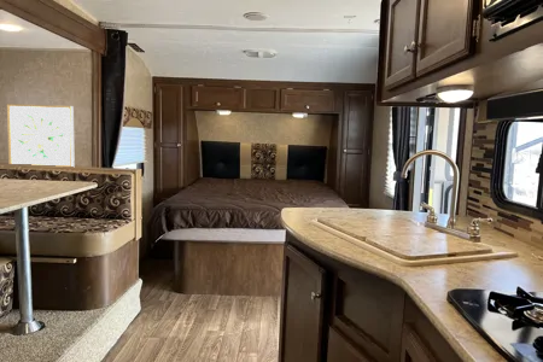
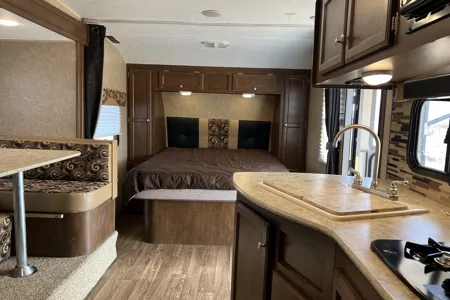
- wall art [6,103,76,168]
